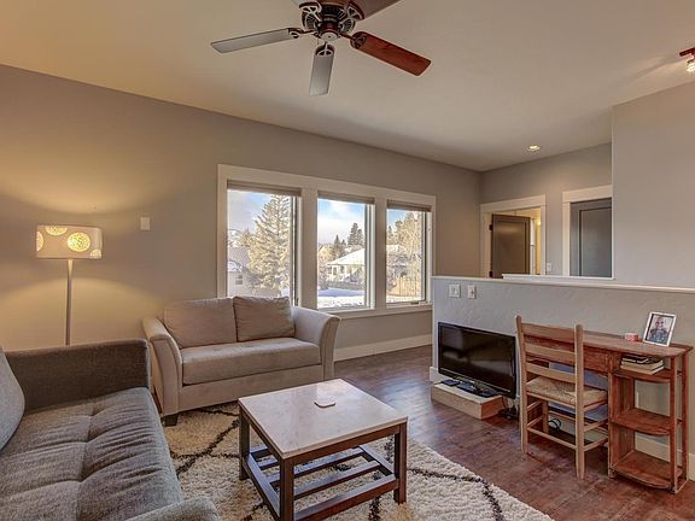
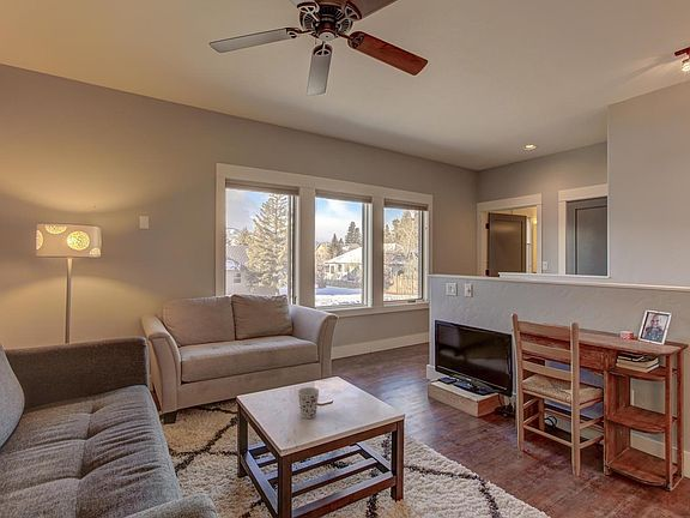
+ cup [297,386,320,420]
